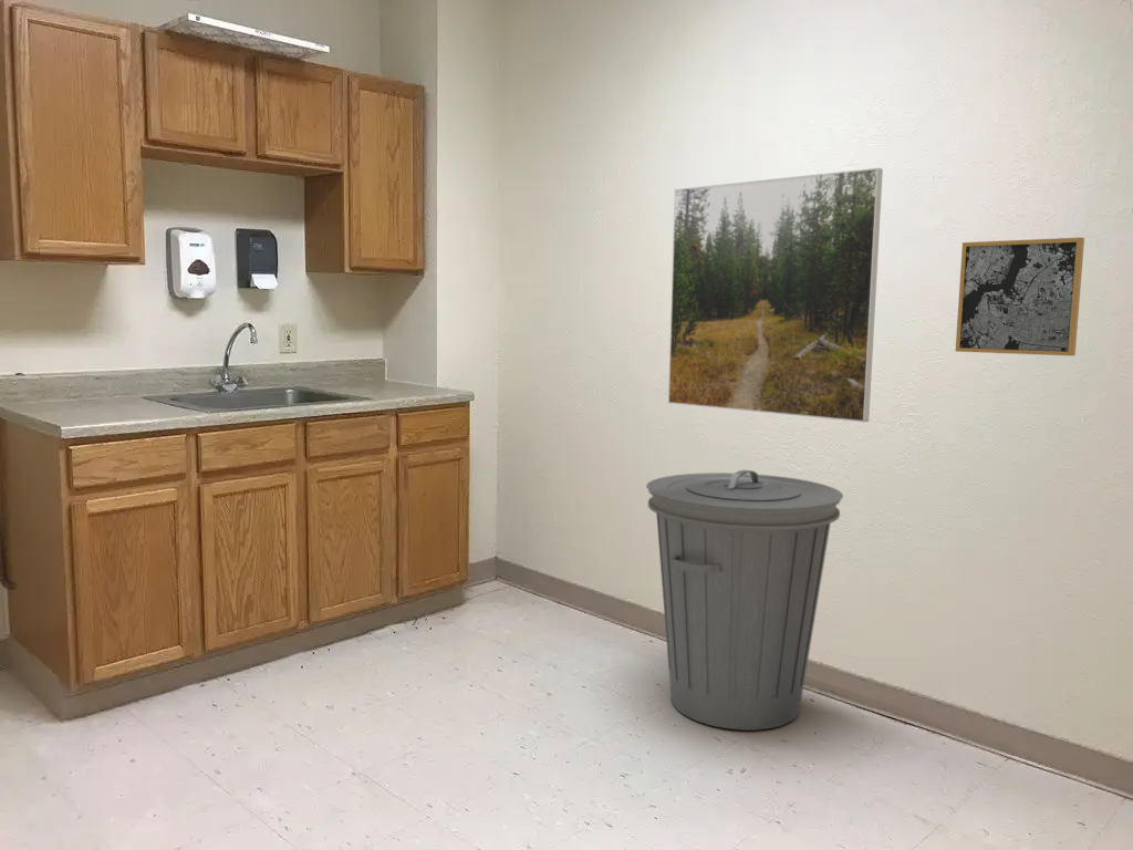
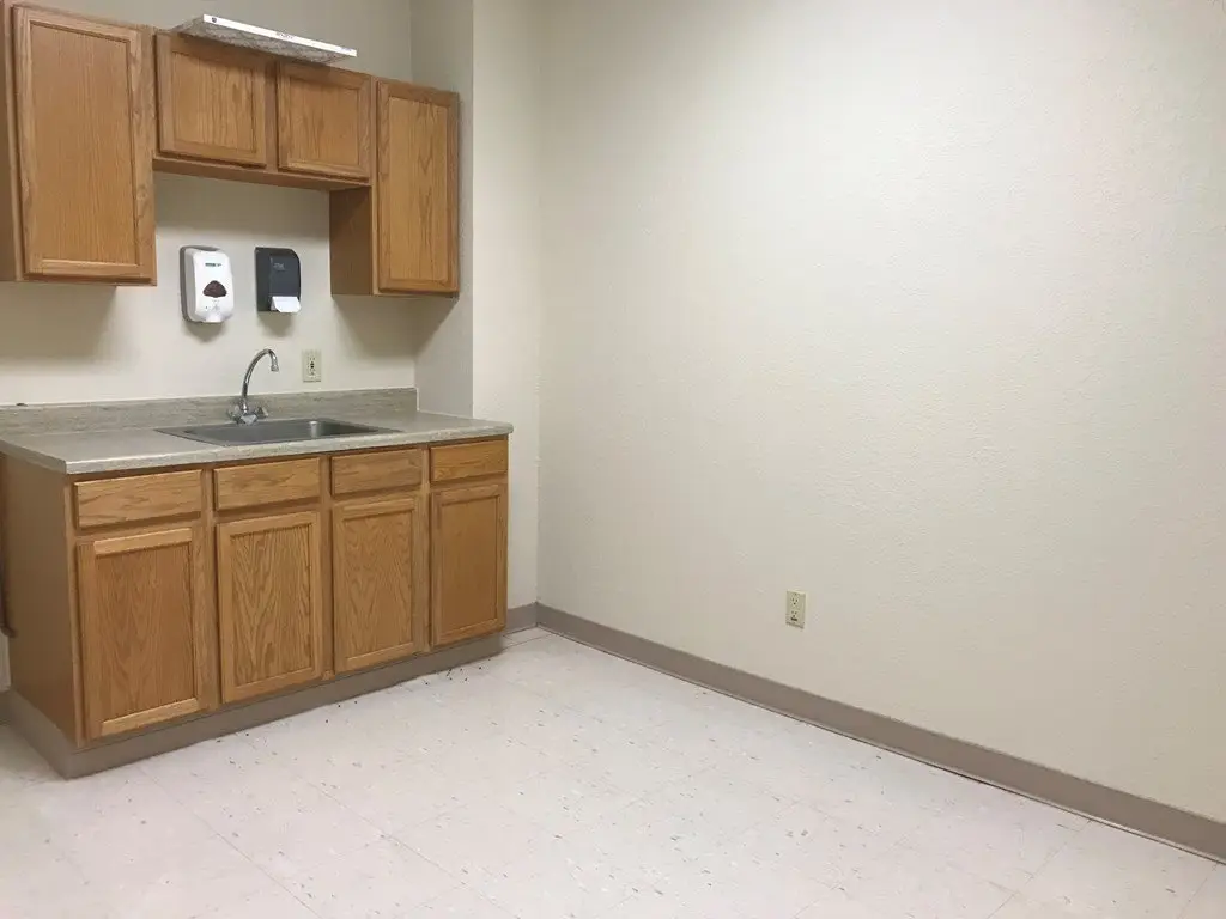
- trash can [645,469,844,732]
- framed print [667,167,884,423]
- wall art [955,237,1085,356]
